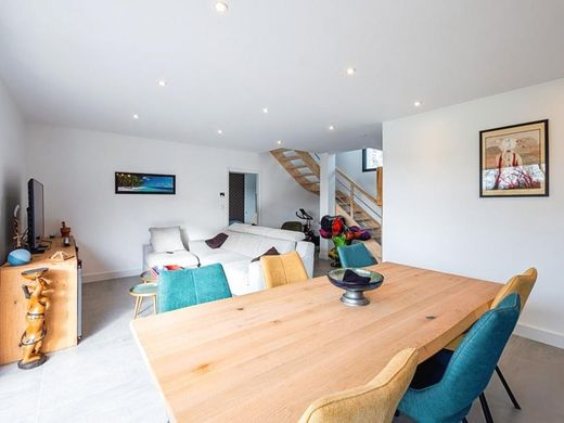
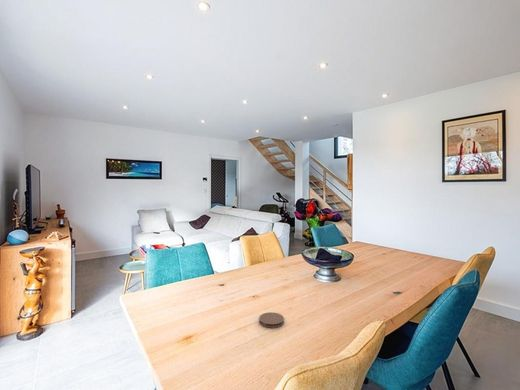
+ coaster [258,311,285,329]
